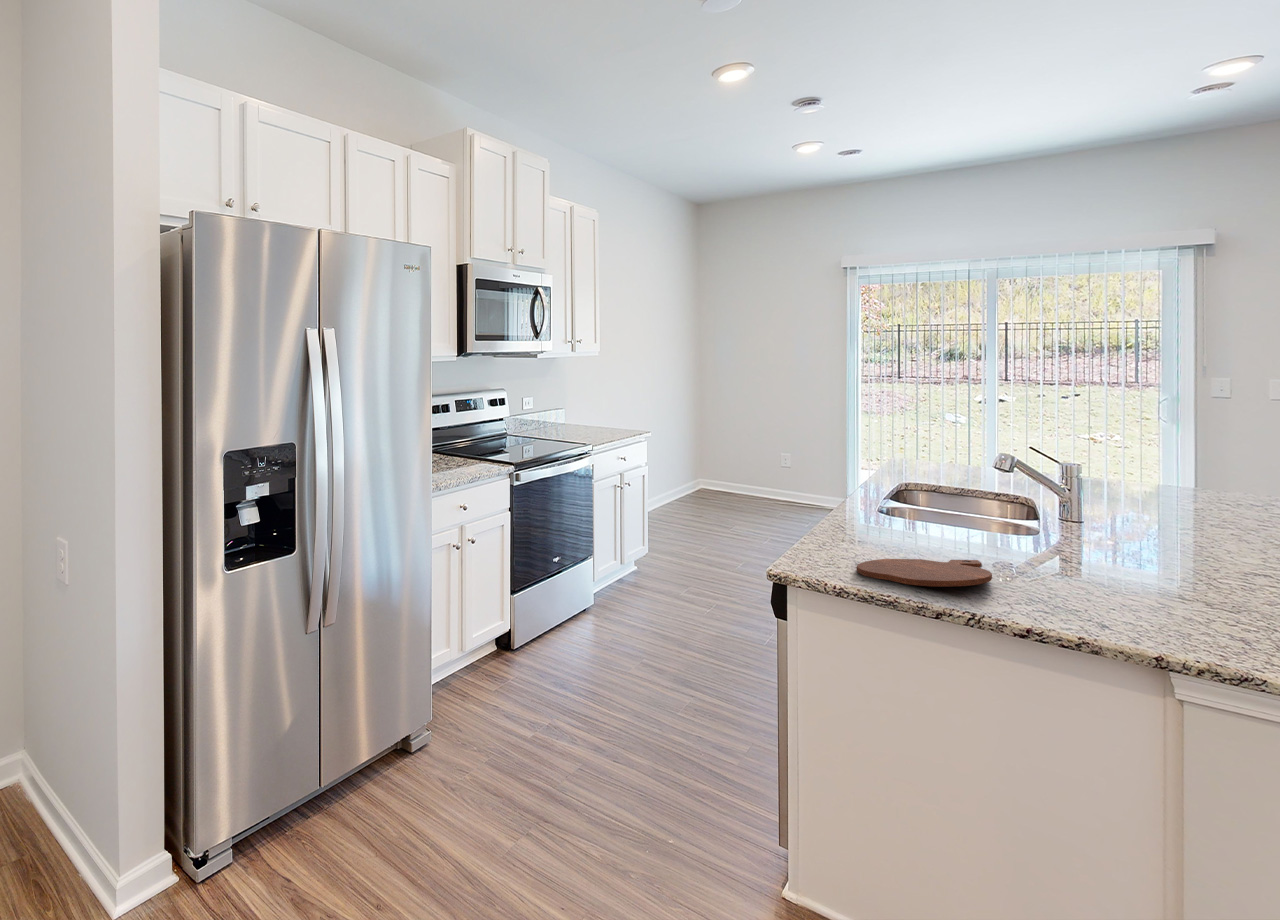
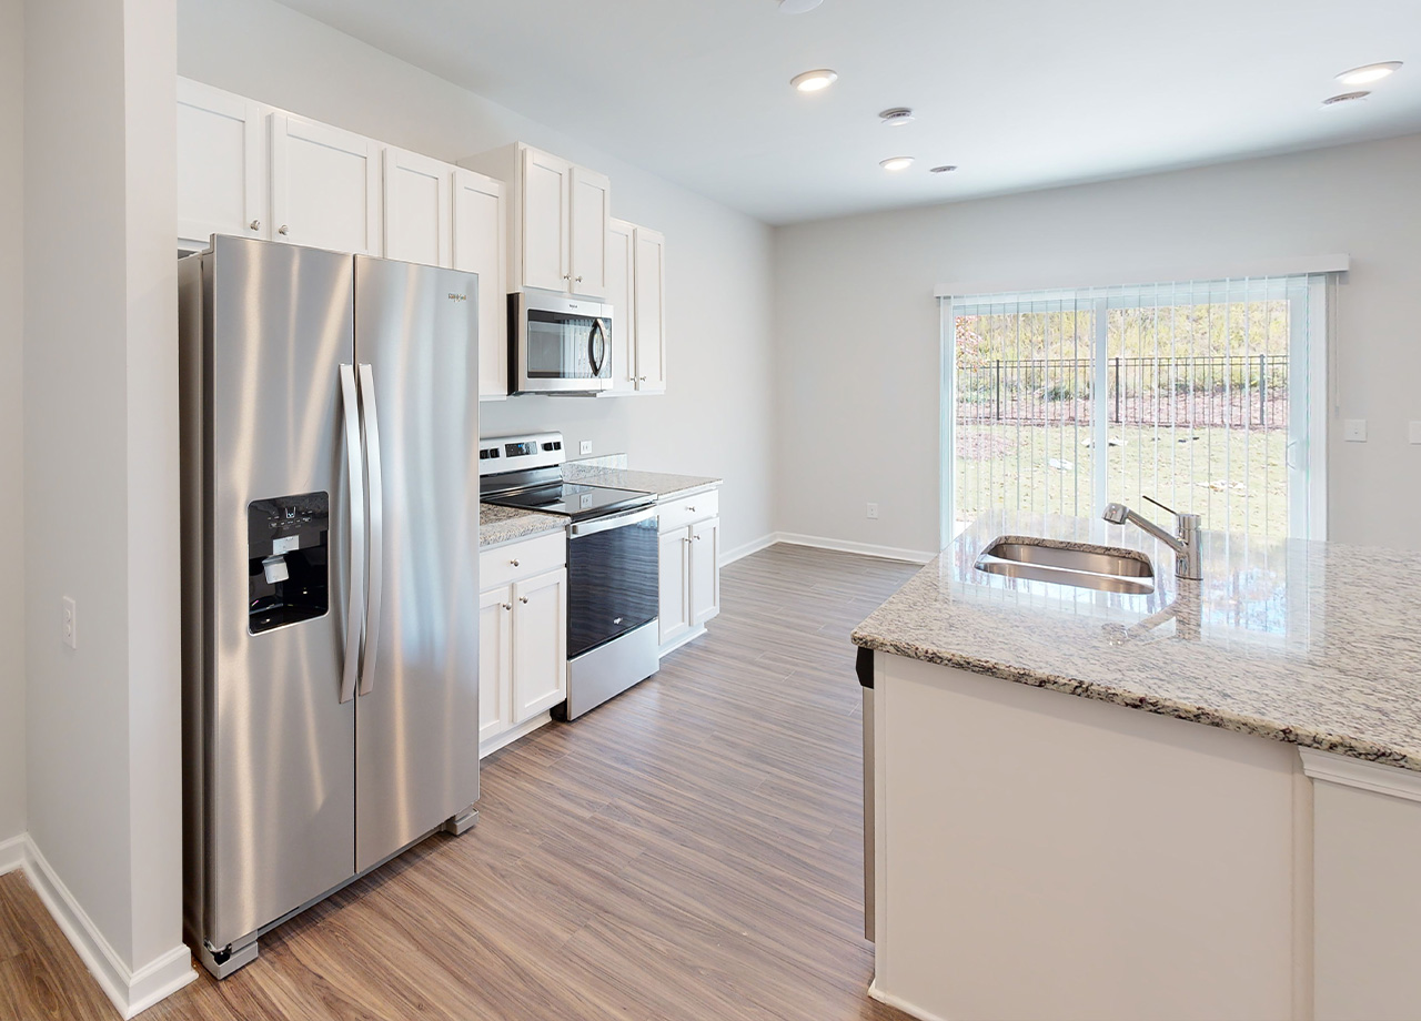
- cutting board [856,558,993,588]
